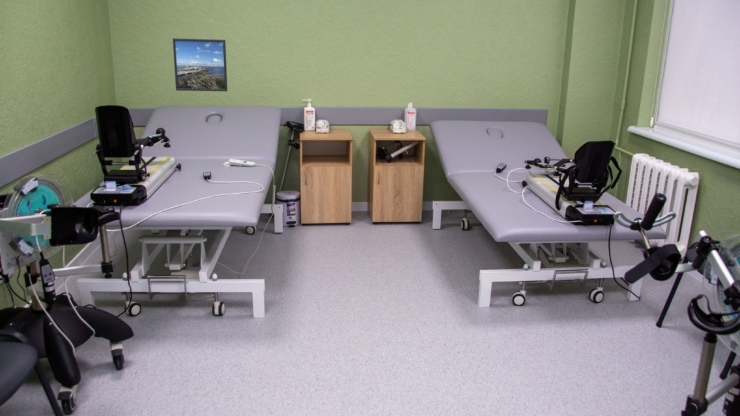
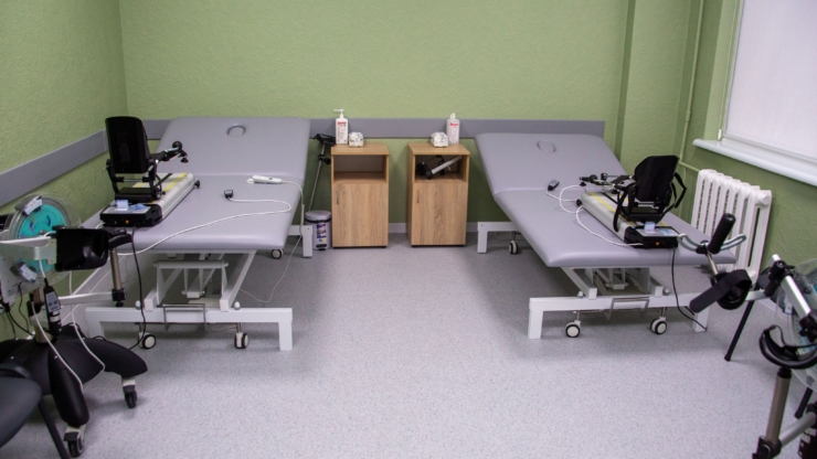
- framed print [172,37,228,92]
